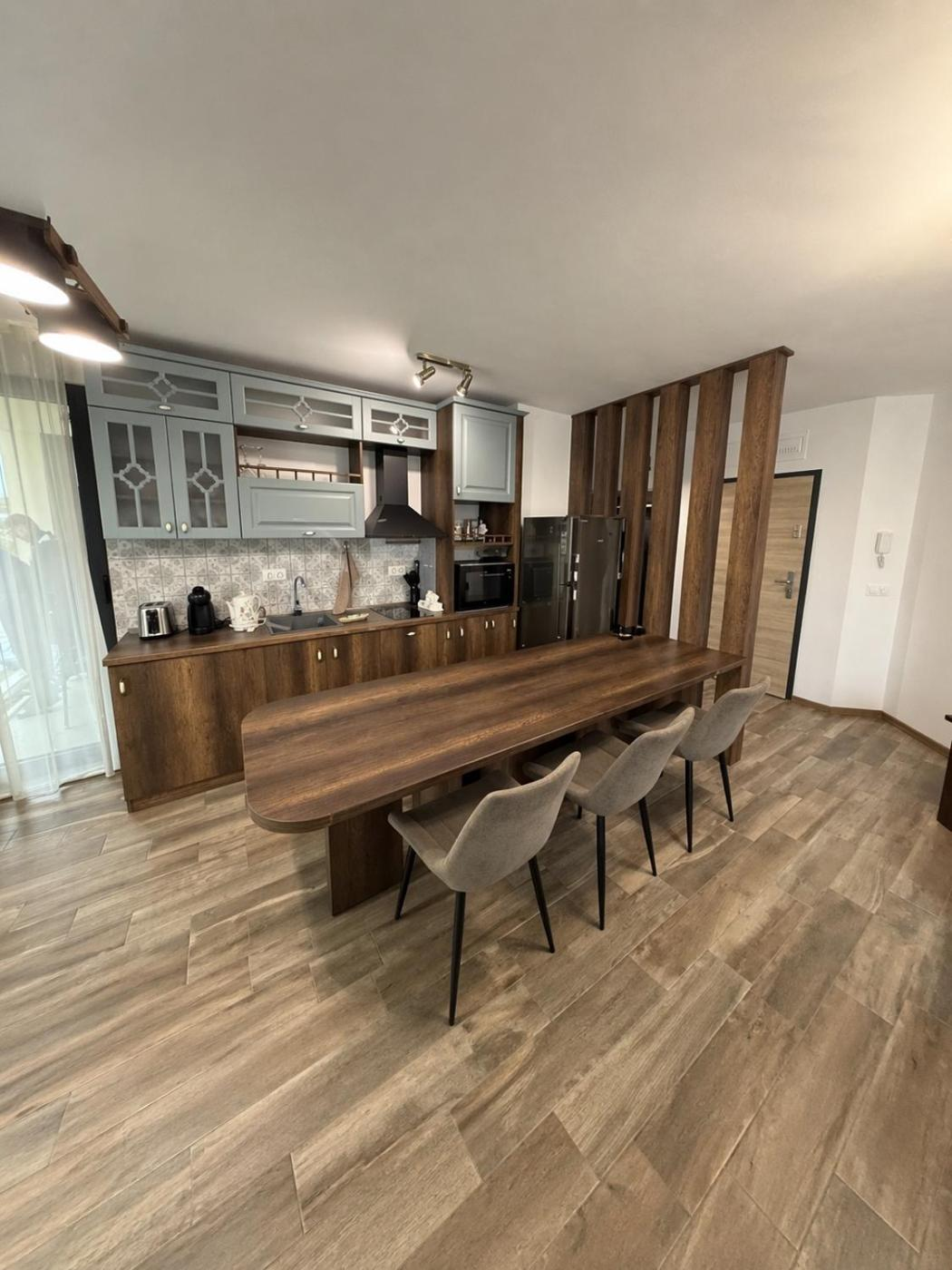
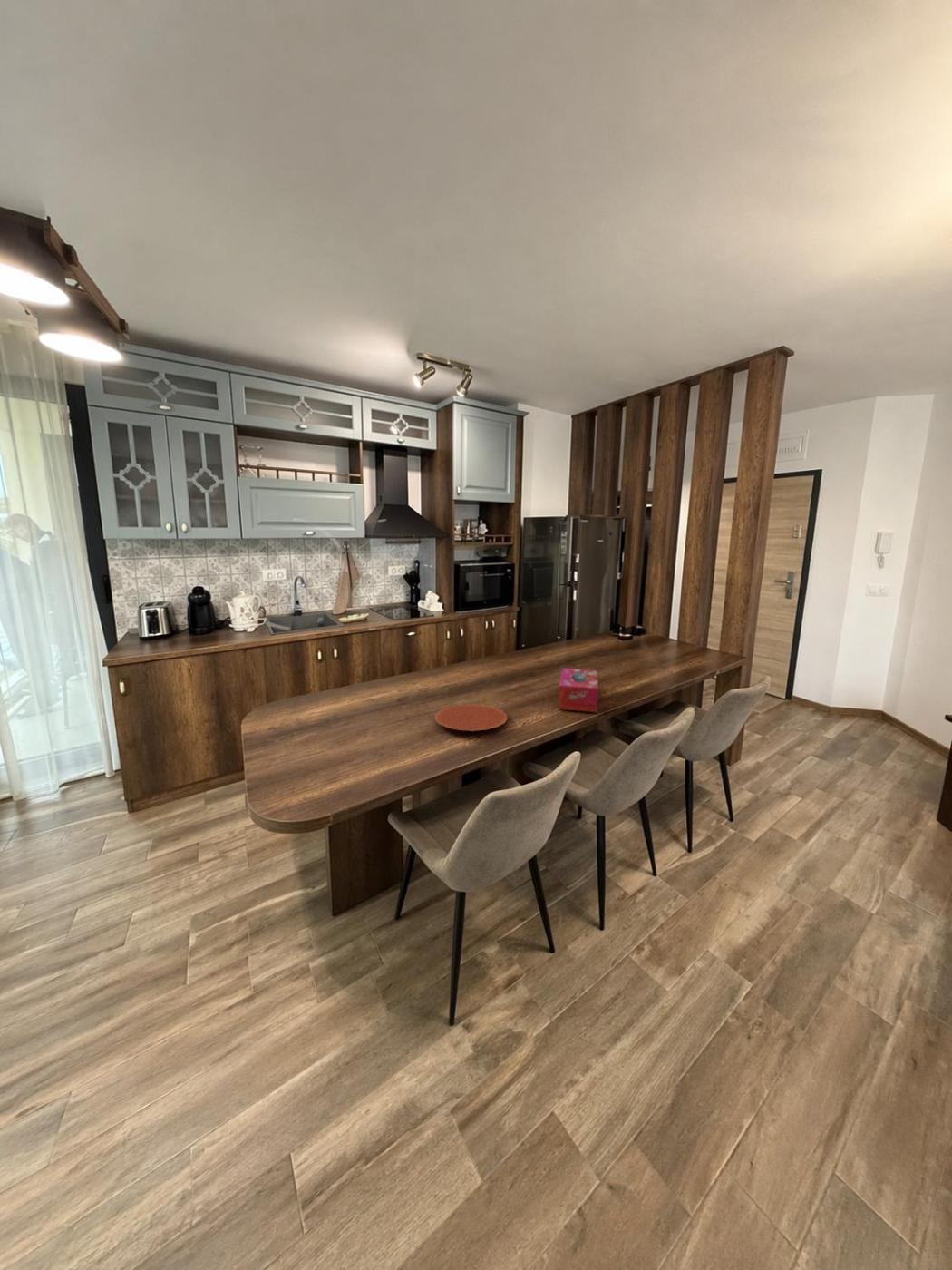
+ tissue box [558,667,599,713]
+ plate [433,704,509,732]
